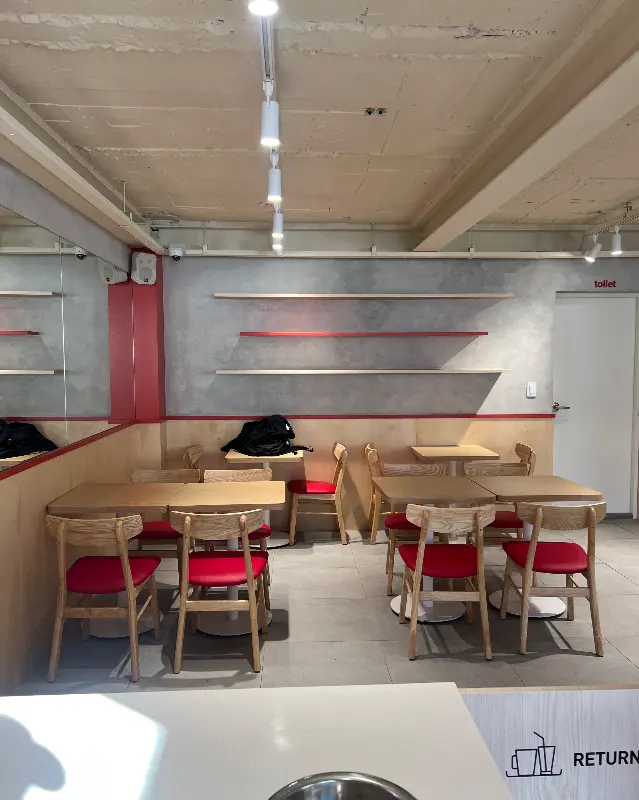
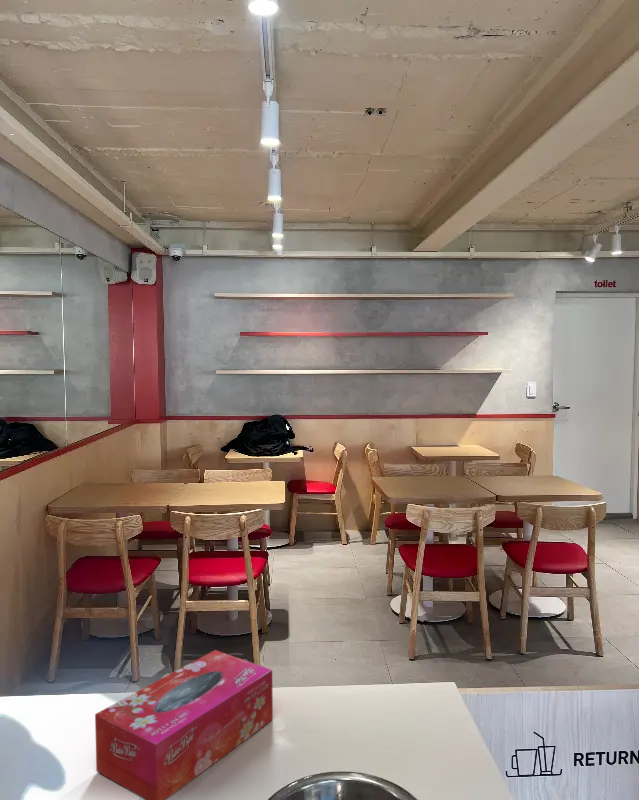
+ tissue box [94,649,274,800]
